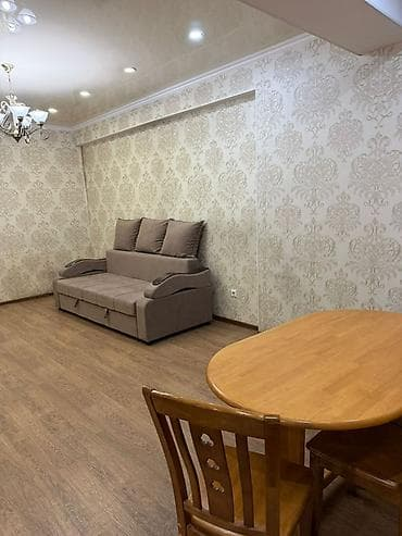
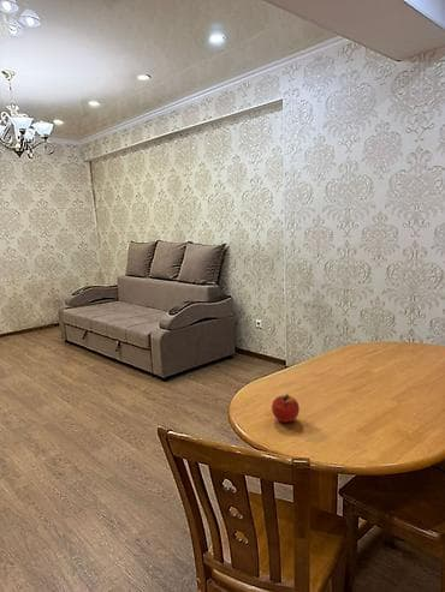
+ fruit [271,393,301,424]
